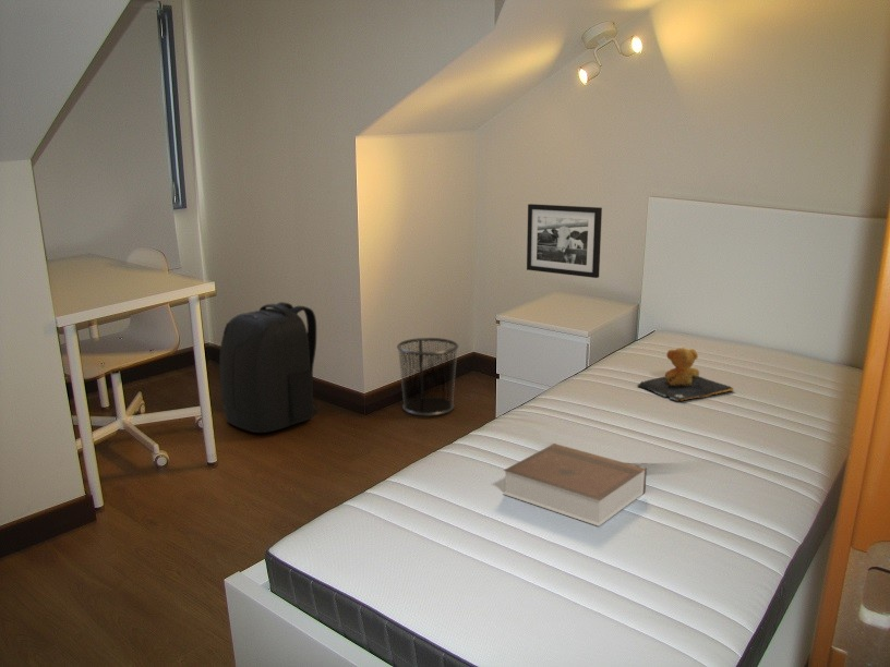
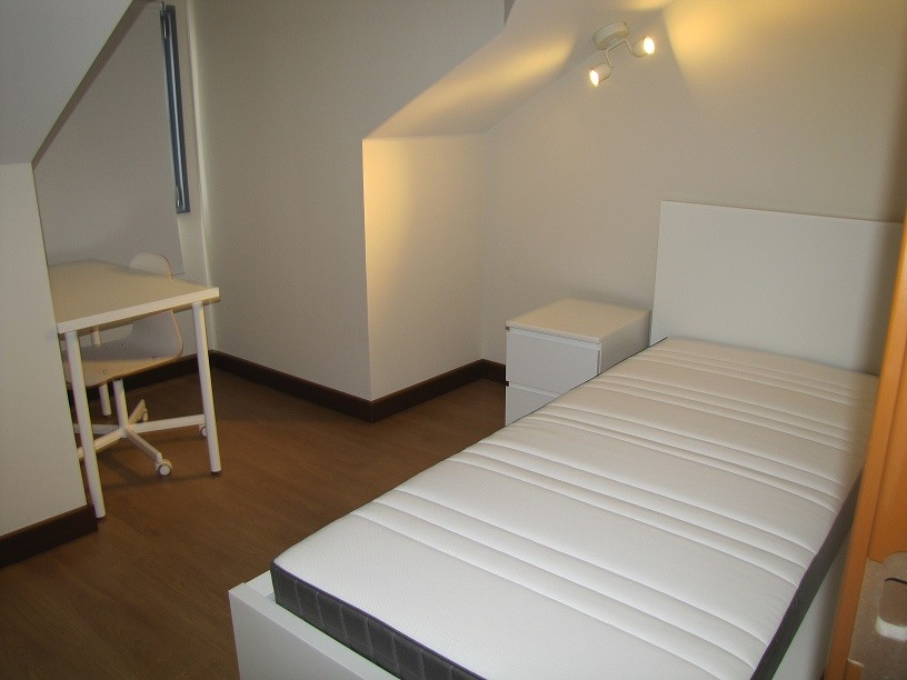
- book [503,442,648,527]
- backpack [218,301,320,434]
- picture frame [526,203,603,279]
- waste bin [396,337,459,416]
- teddy bear [637,347,734,402]
